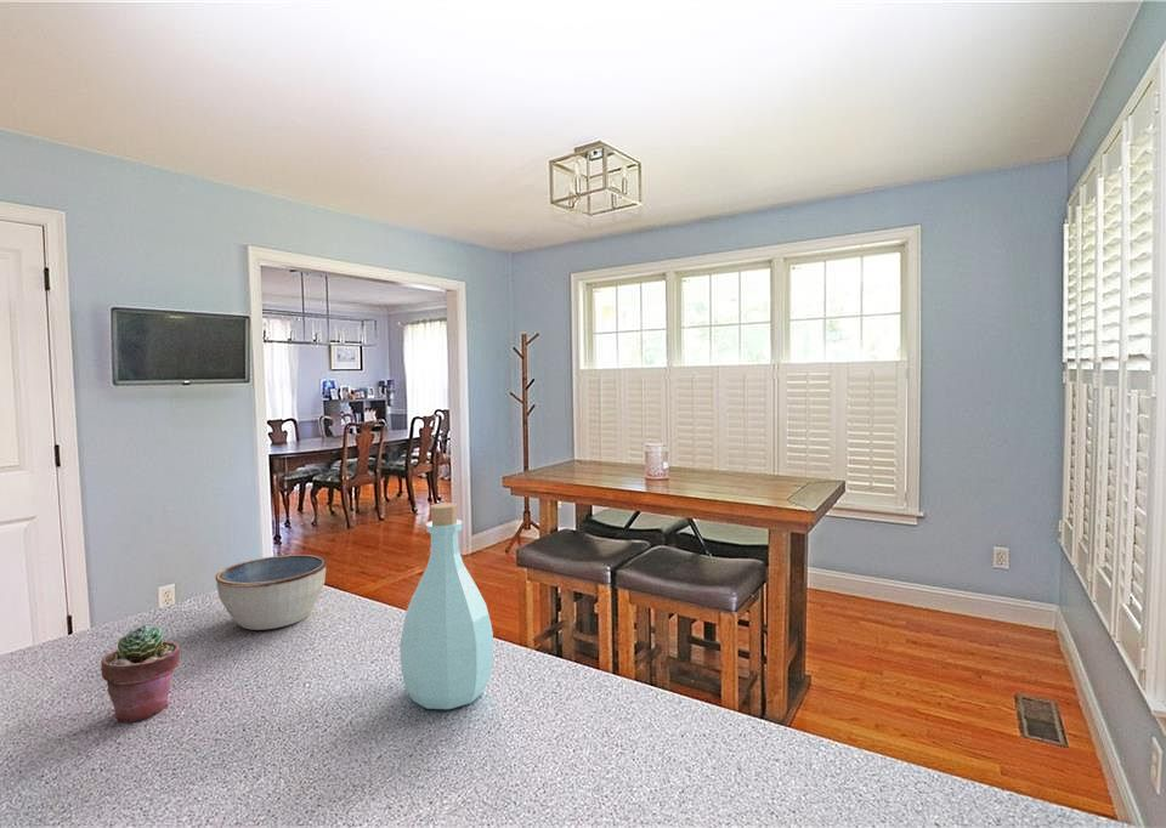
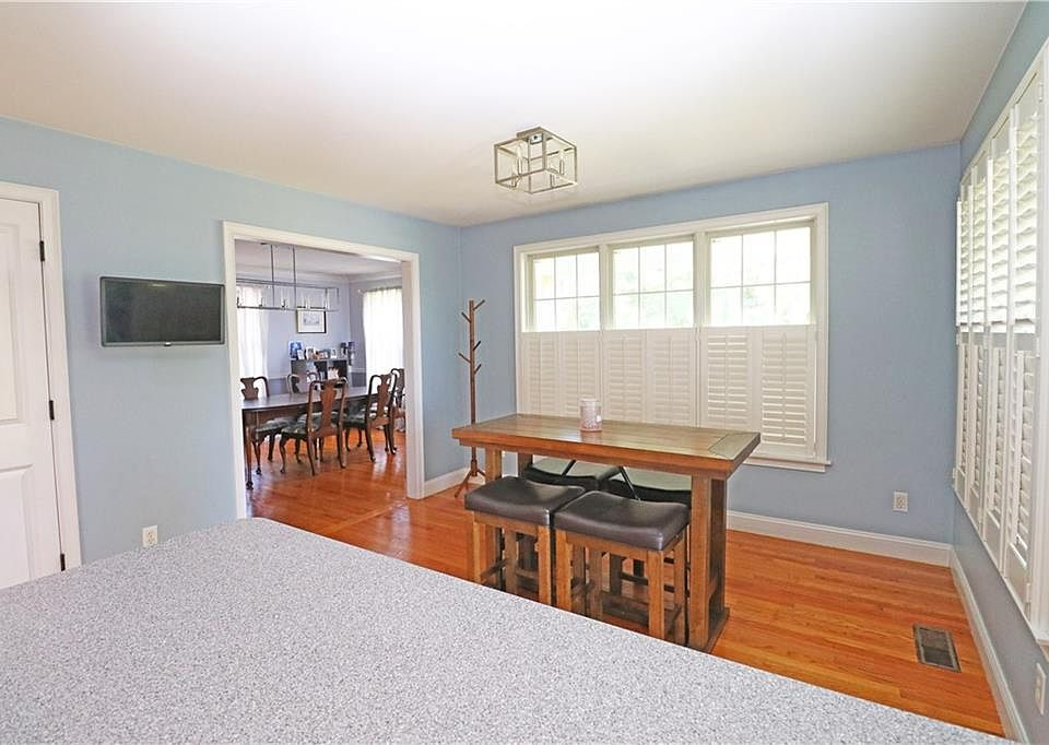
- bowl [214,554,328,631]
- bottle [398,501,494,710]
- potted succulent [100,624,182,724]
